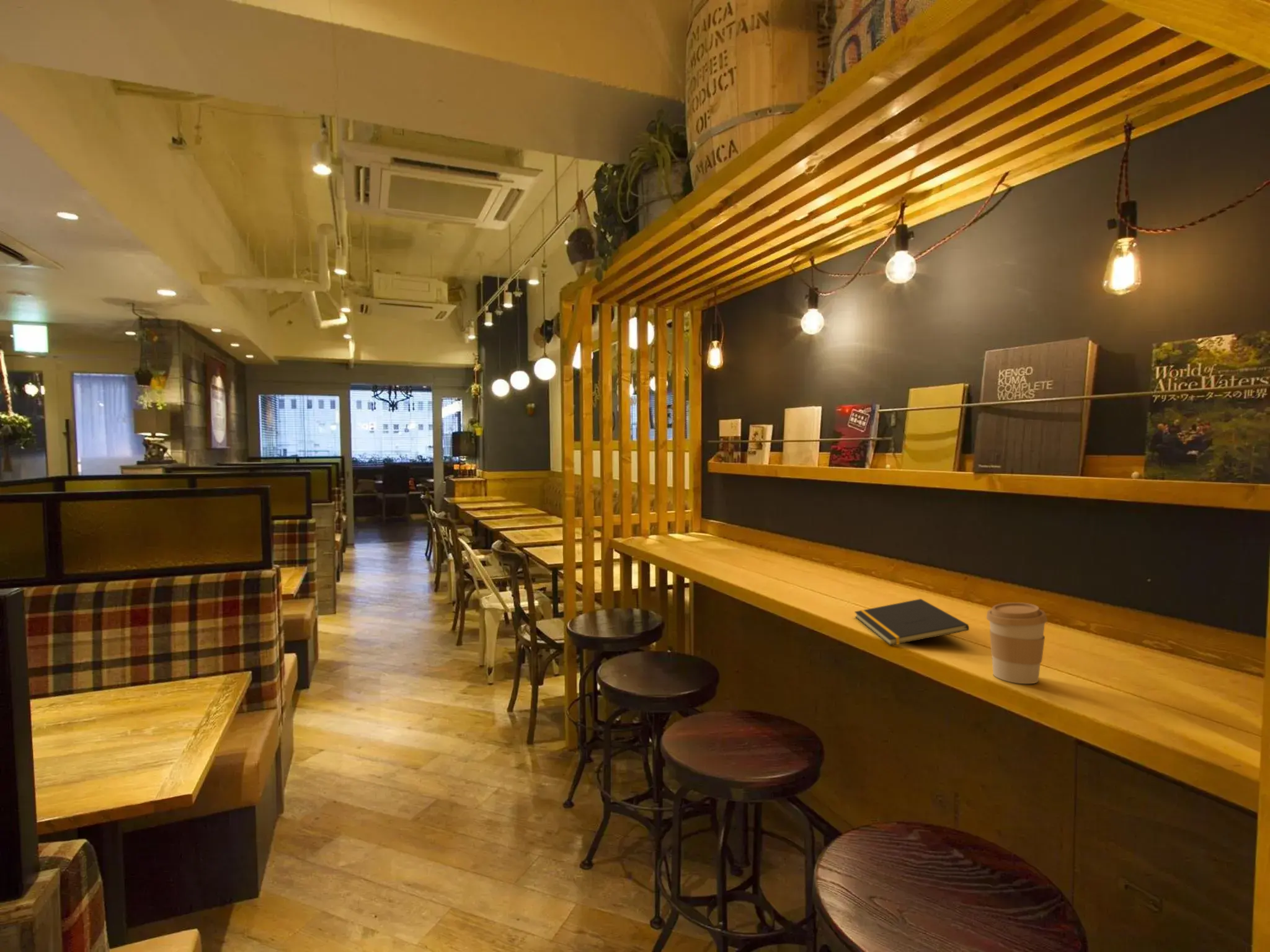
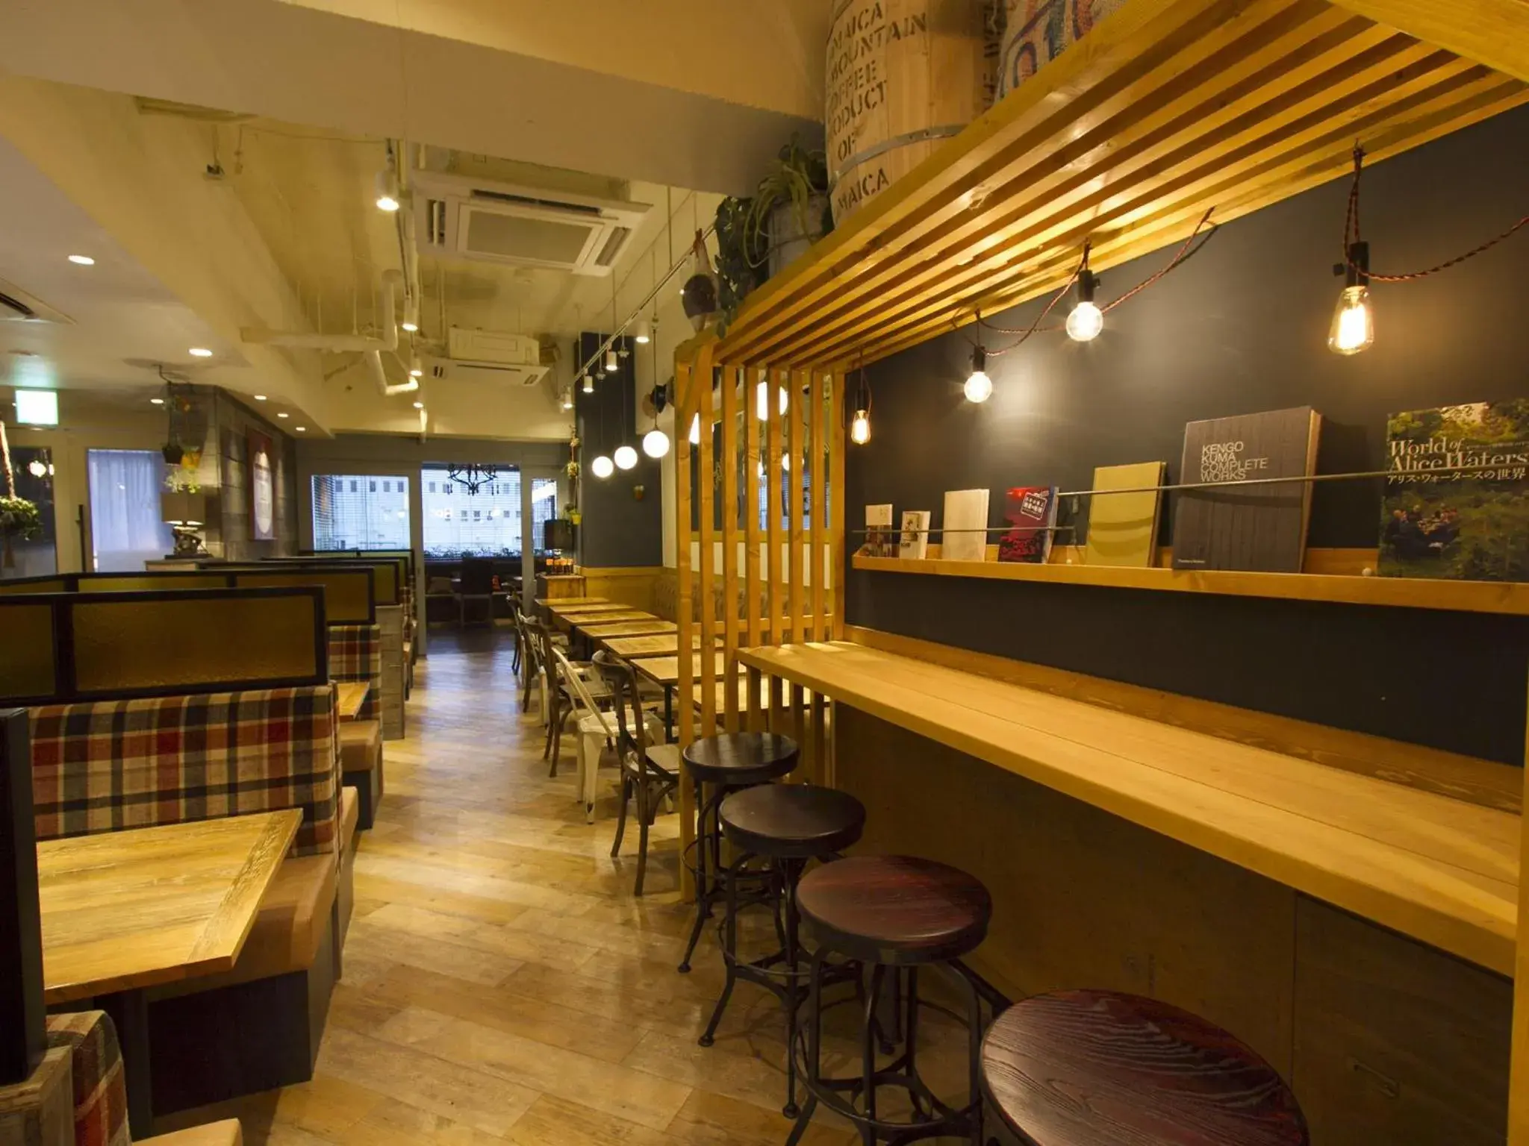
- notepad [854,598,970,646]
- coffee cup [986,602,1048,684]
